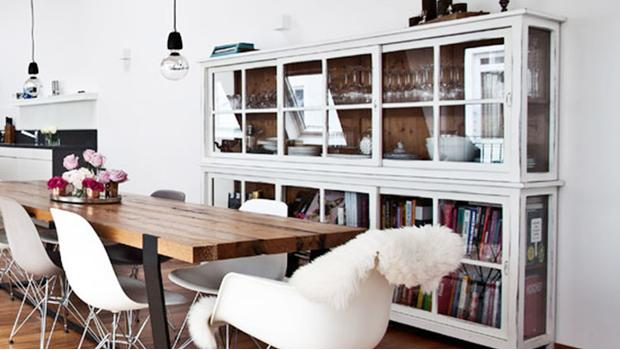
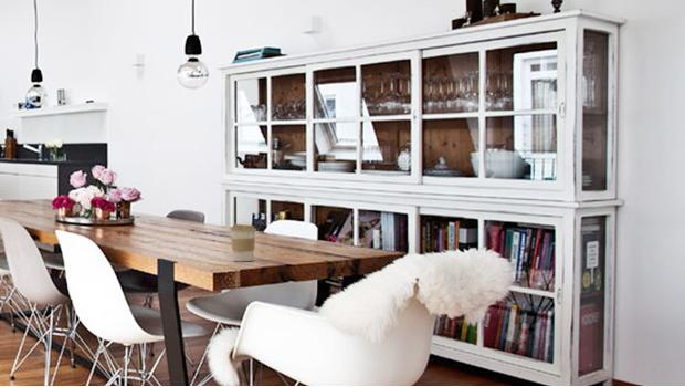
+ coffee cup [229,223,257,262]
